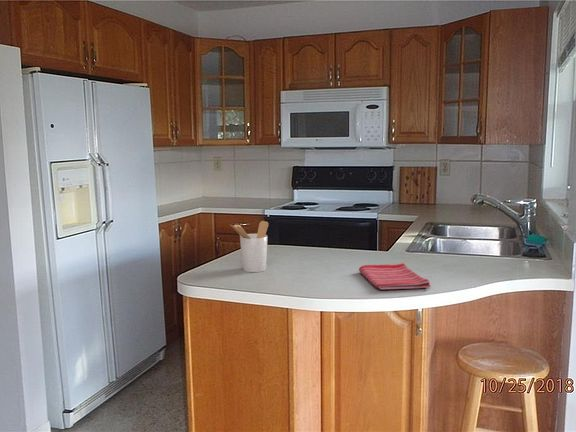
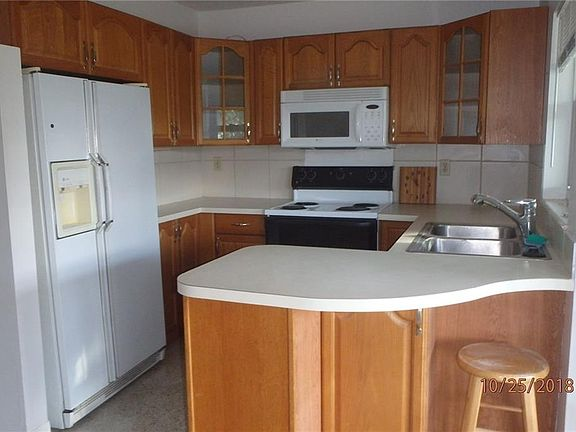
- utensil holder [229,220,269,273]
- dish towel [358,262,431,291]
